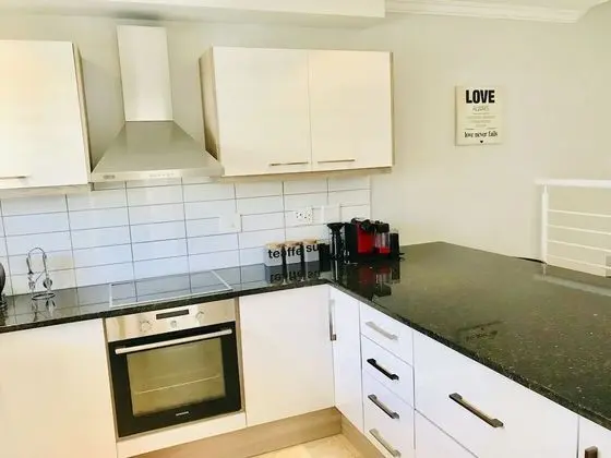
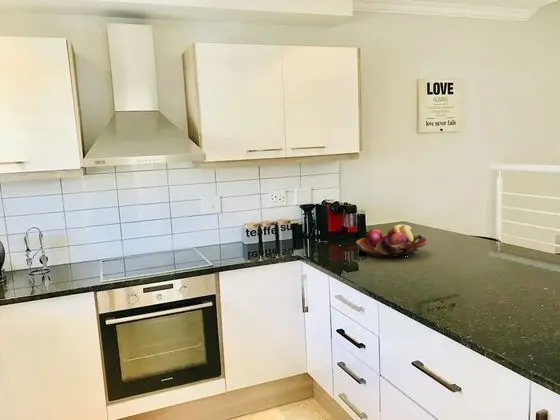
+ fruit basket [355,223,429,258]
